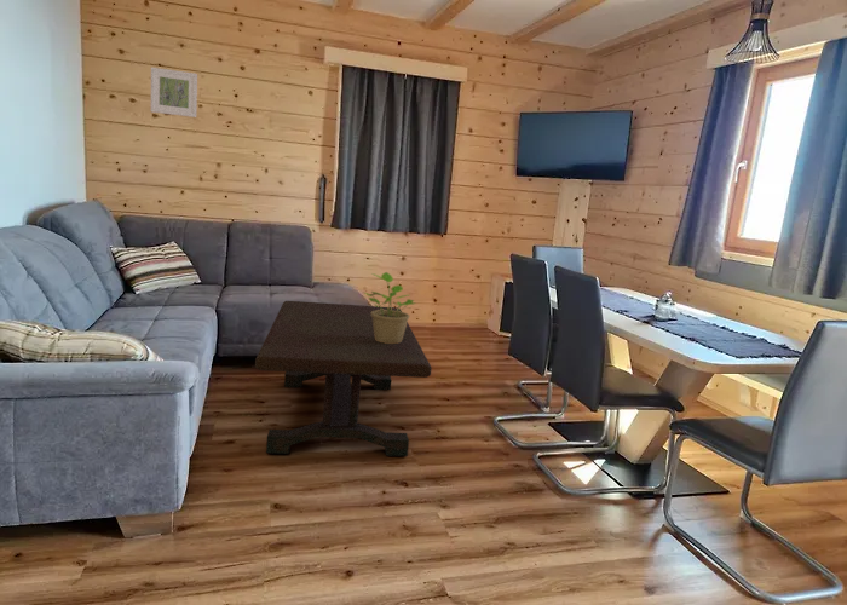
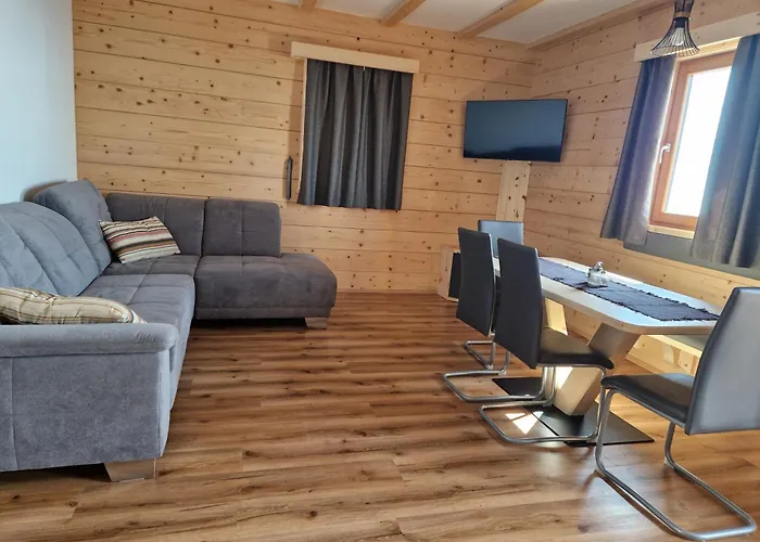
- coffee table [254,300,433,457]
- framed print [149,67,198,119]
- potted plant [363,271,417,344]
